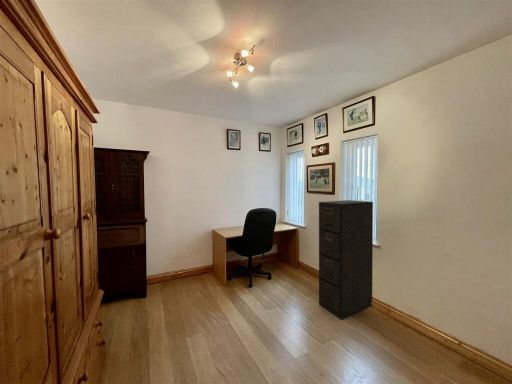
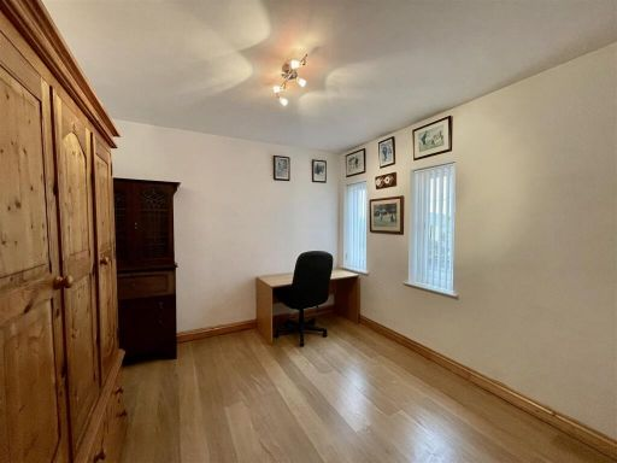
- filing cabinet [318,199,374,321]
